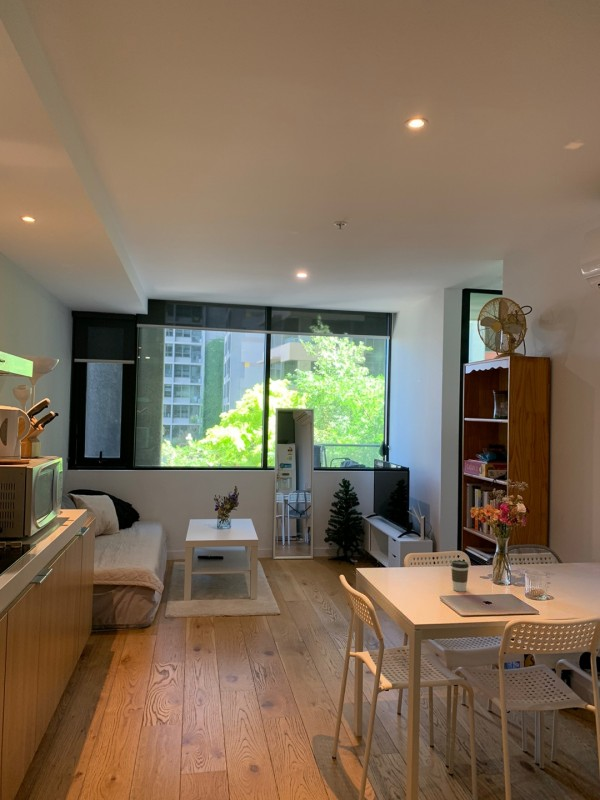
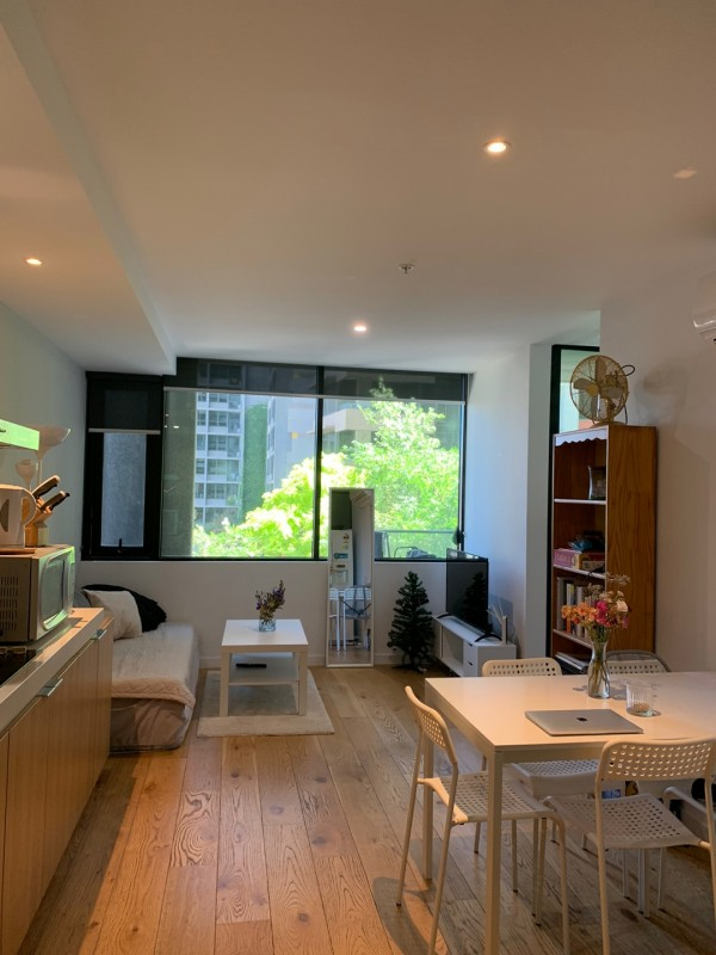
- coffee cup [450,560,470,592]
